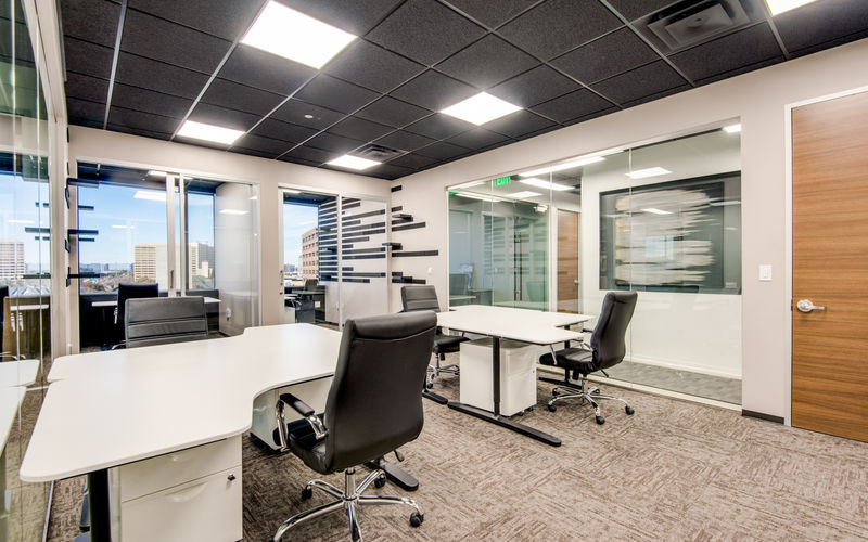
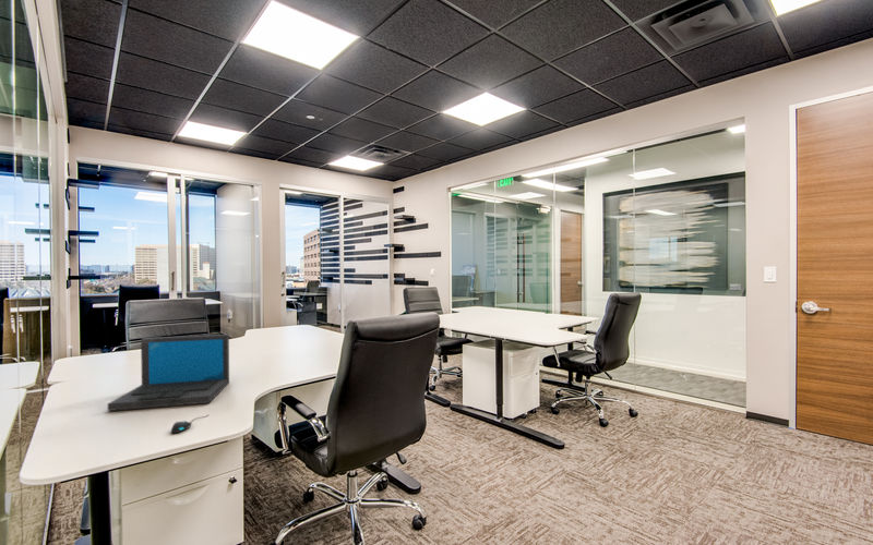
+ mouse [170,414,208,434]
+ laptop [107,334,230,412]
